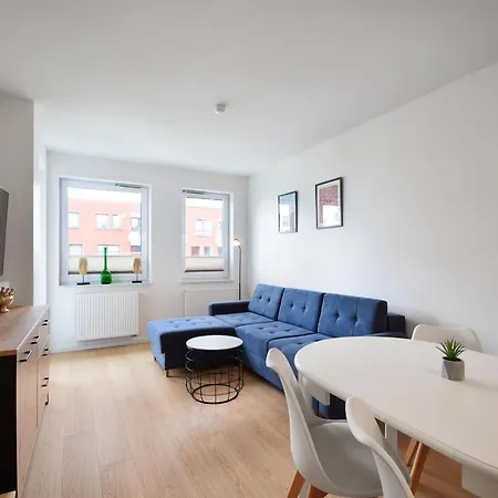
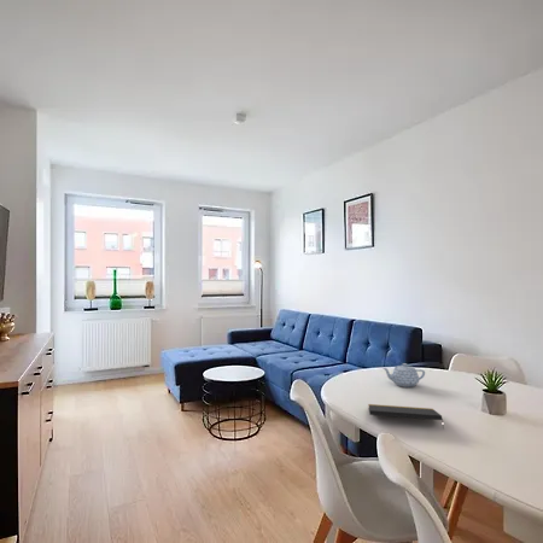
+ notepad [367,403,445,430]
+ teapot [381,362,426,389]
